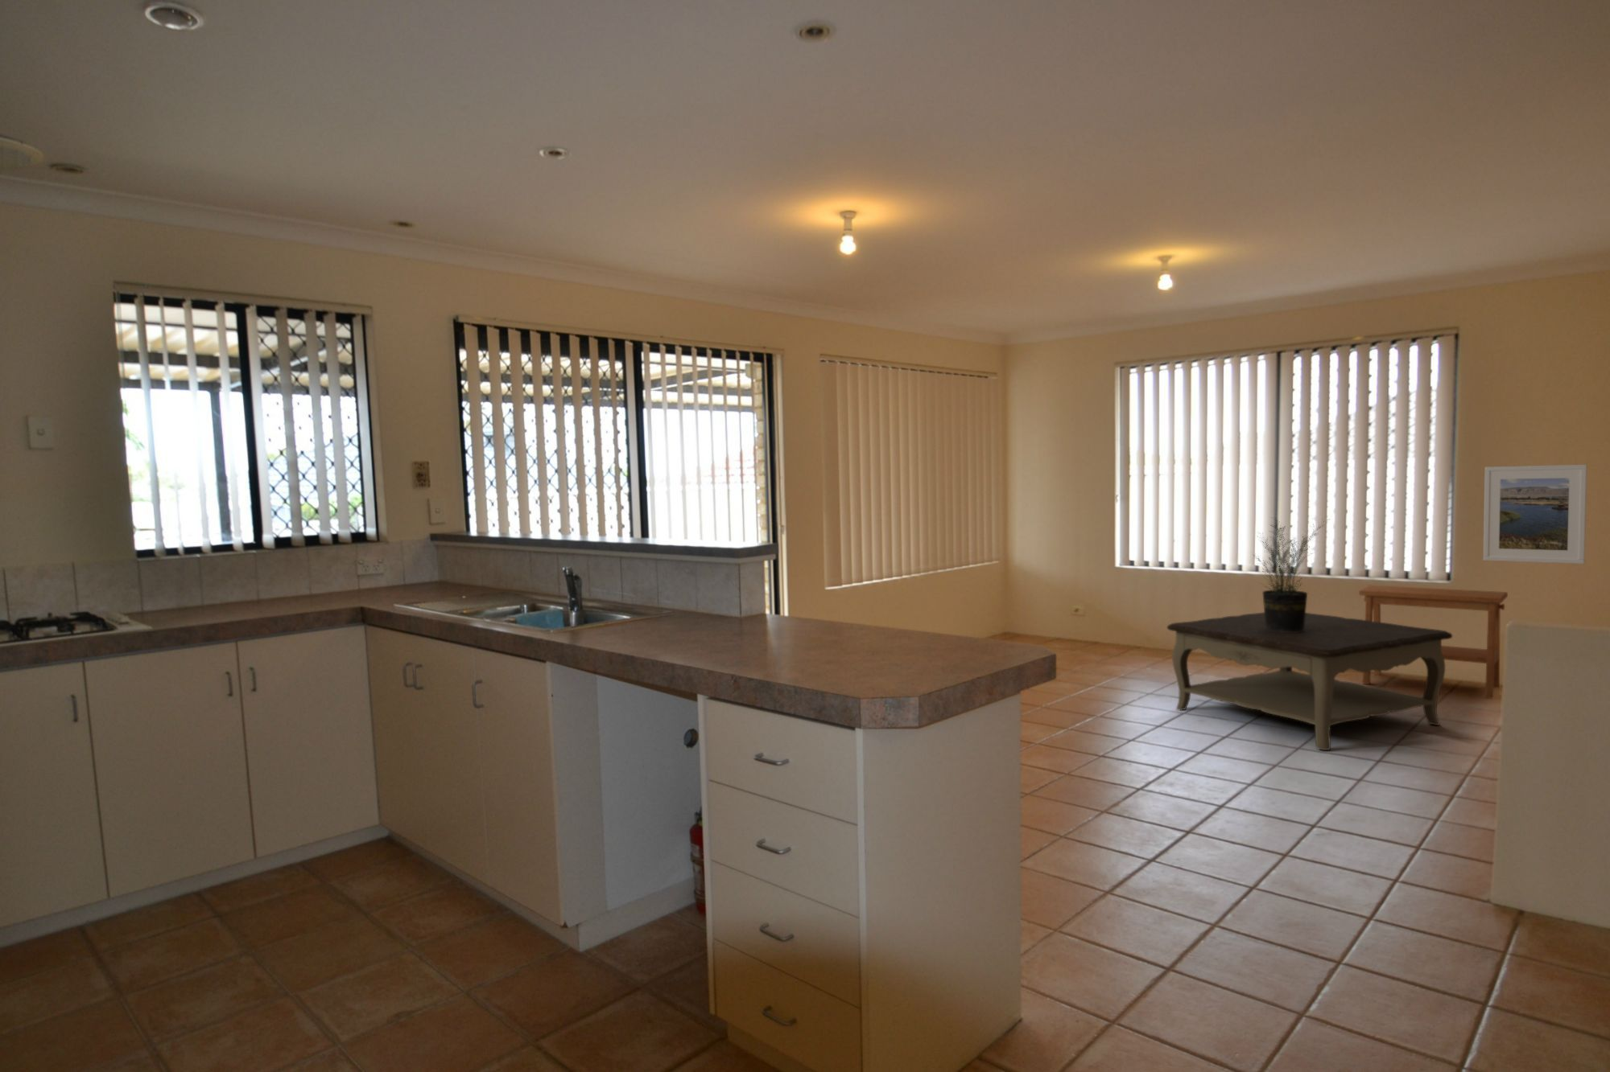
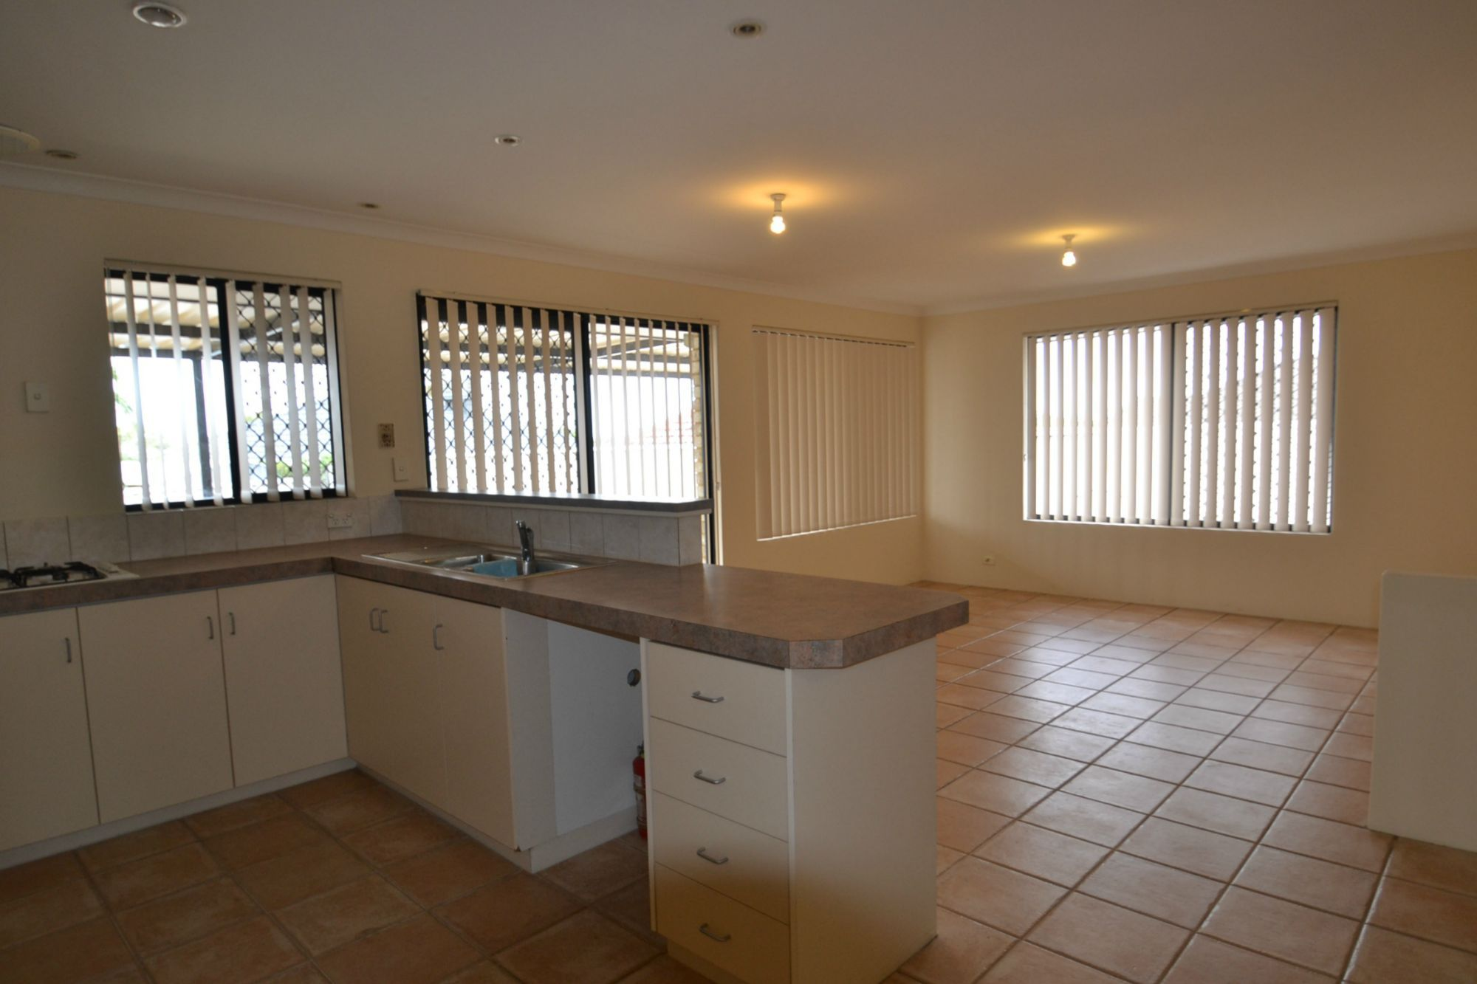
- coffee table [1166,613,1453,751]
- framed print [1483,464,1587,565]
- side table [1359,585,1508,700]
- potted plant [1251,517,1330,633]
